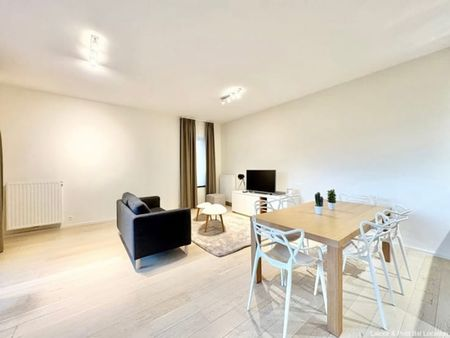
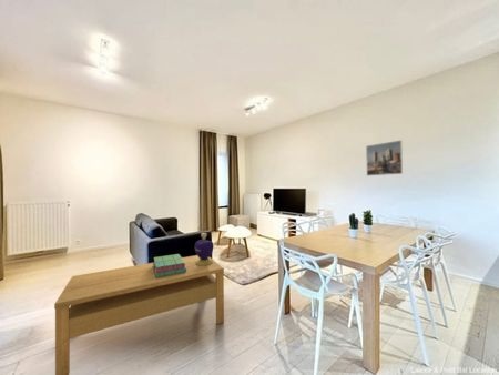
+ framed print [365,139,404,176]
+ stack of books [152,253,186,278]
+ coffee table [53,254,225,375]
+ decorative container [194,232,215,265]
